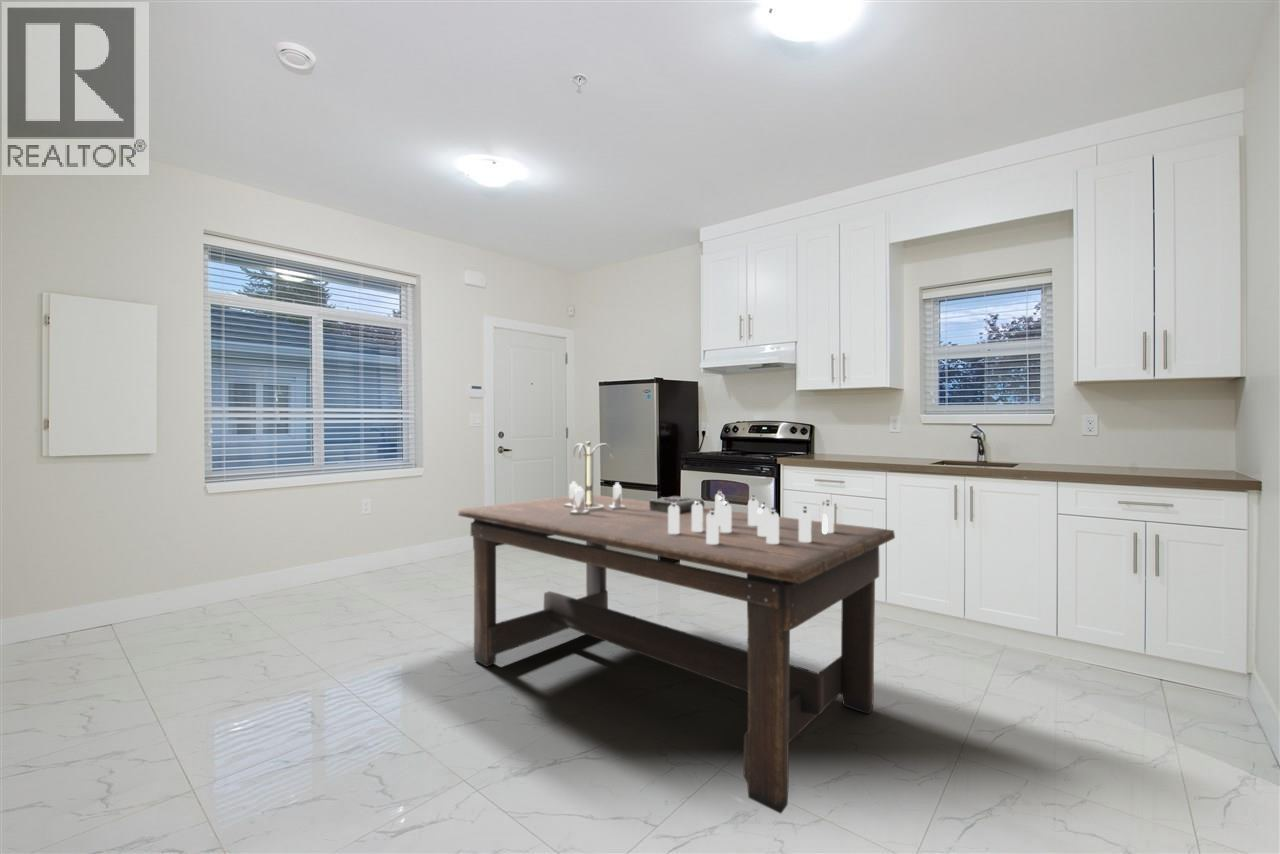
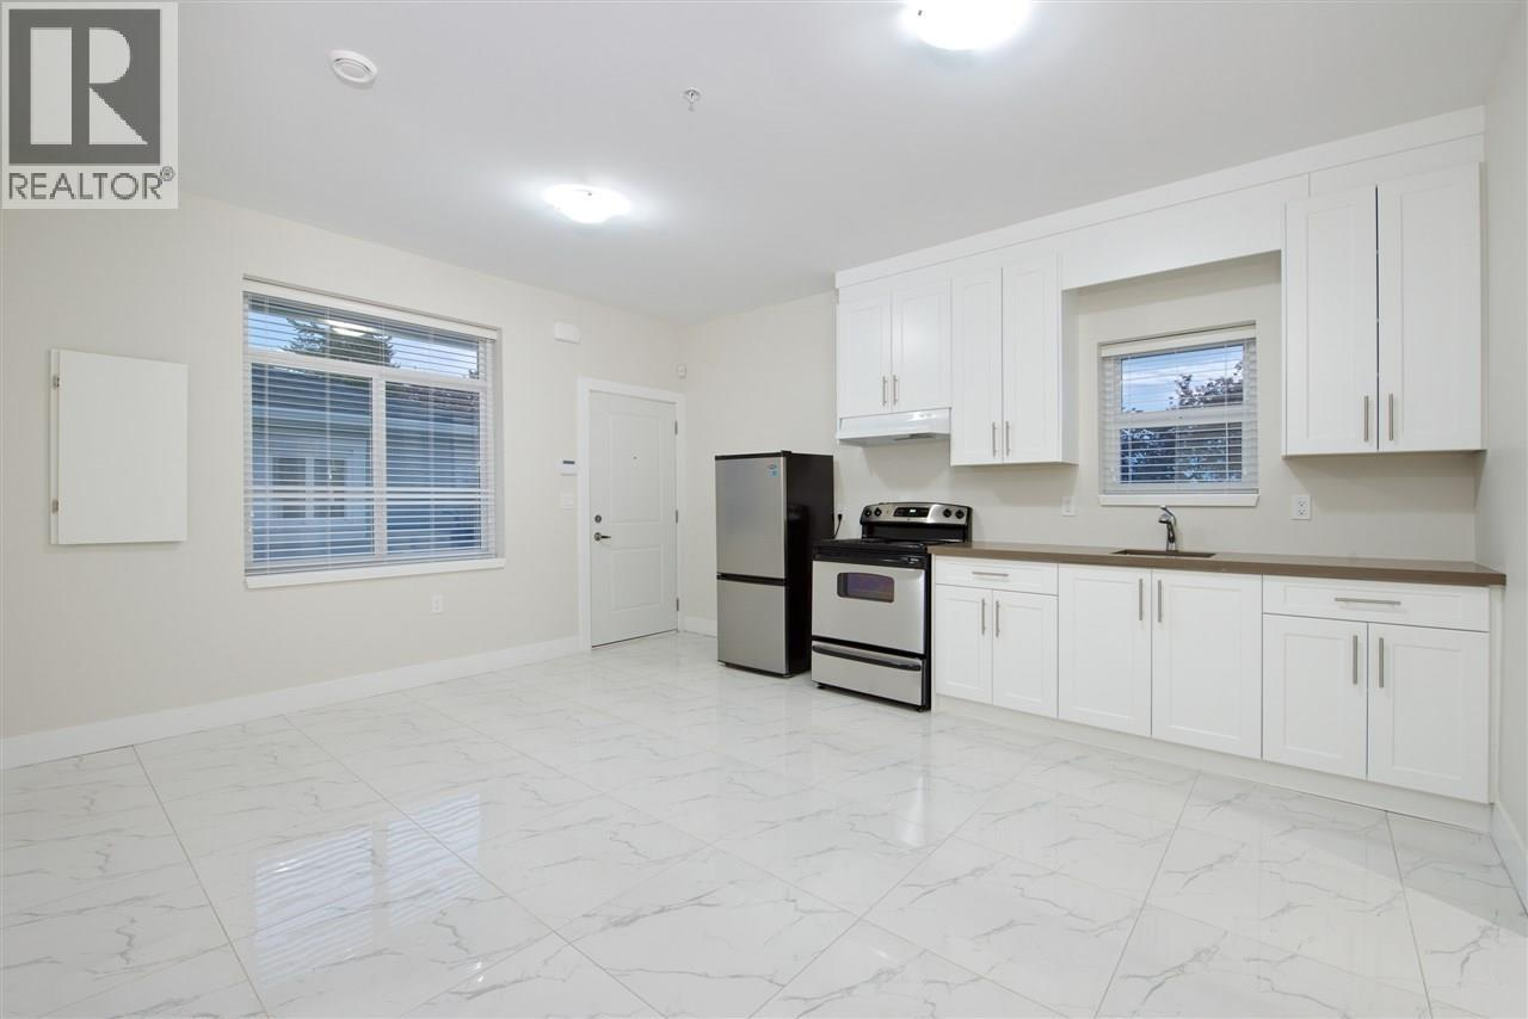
- dining table [457,440,896,815]
